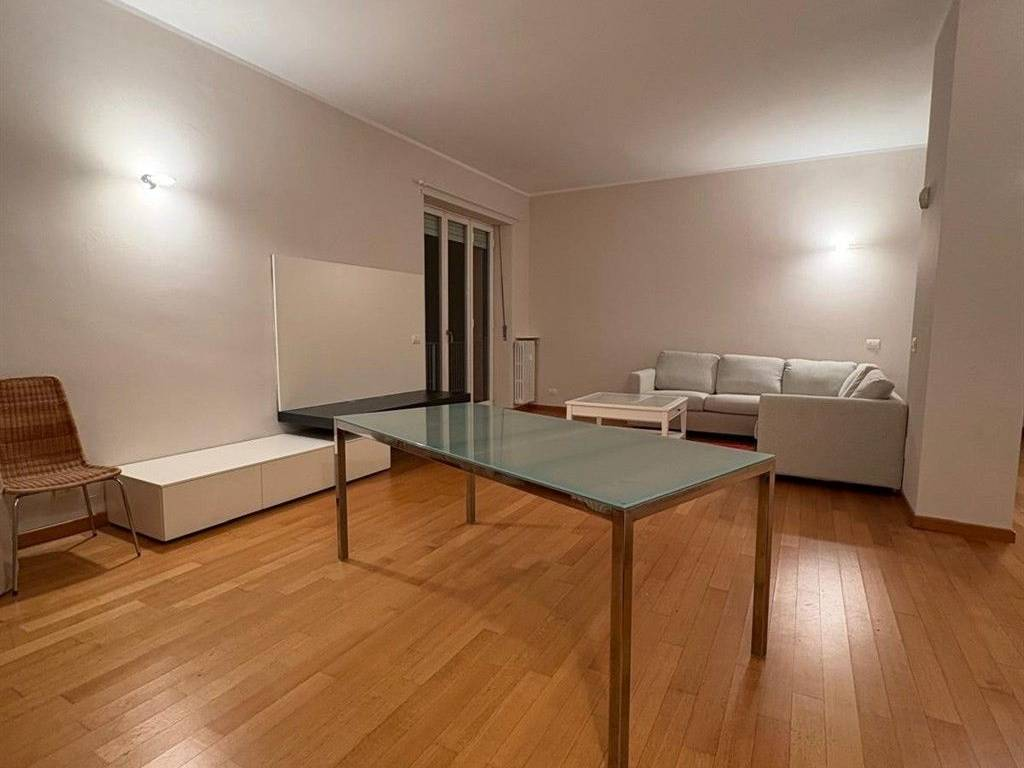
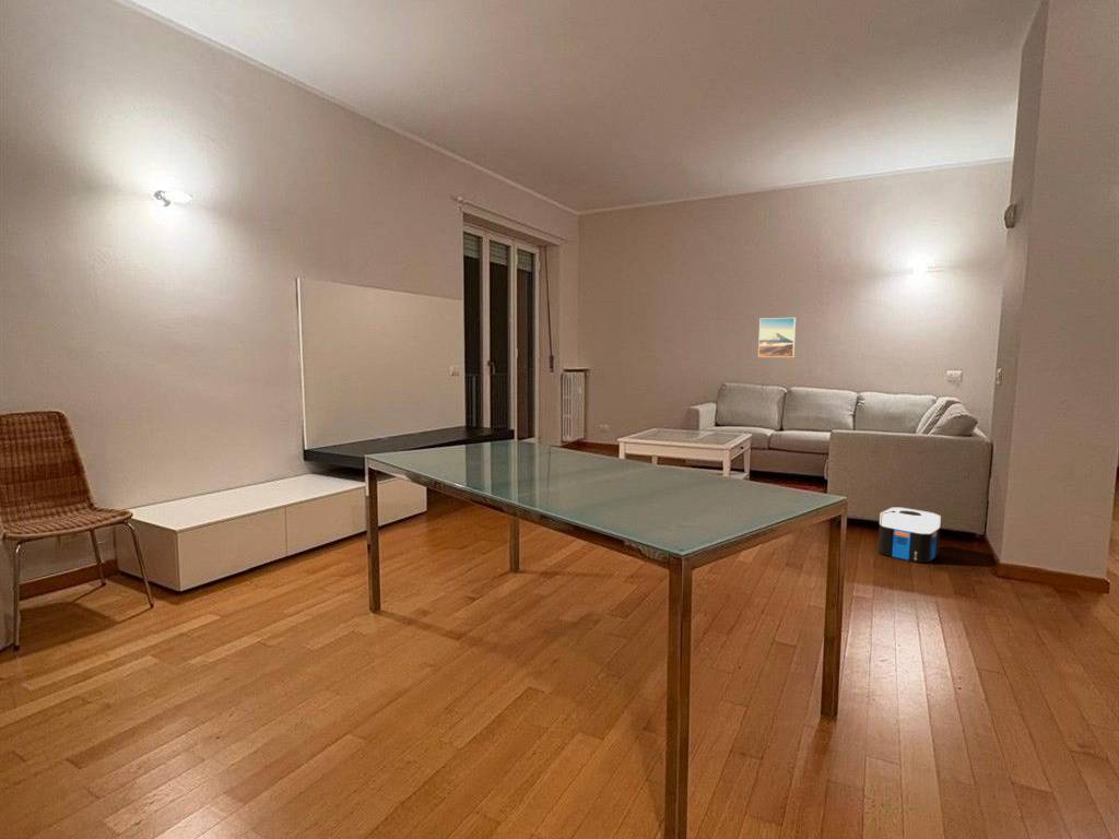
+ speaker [876,507,942,564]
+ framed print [757,317,797,358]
